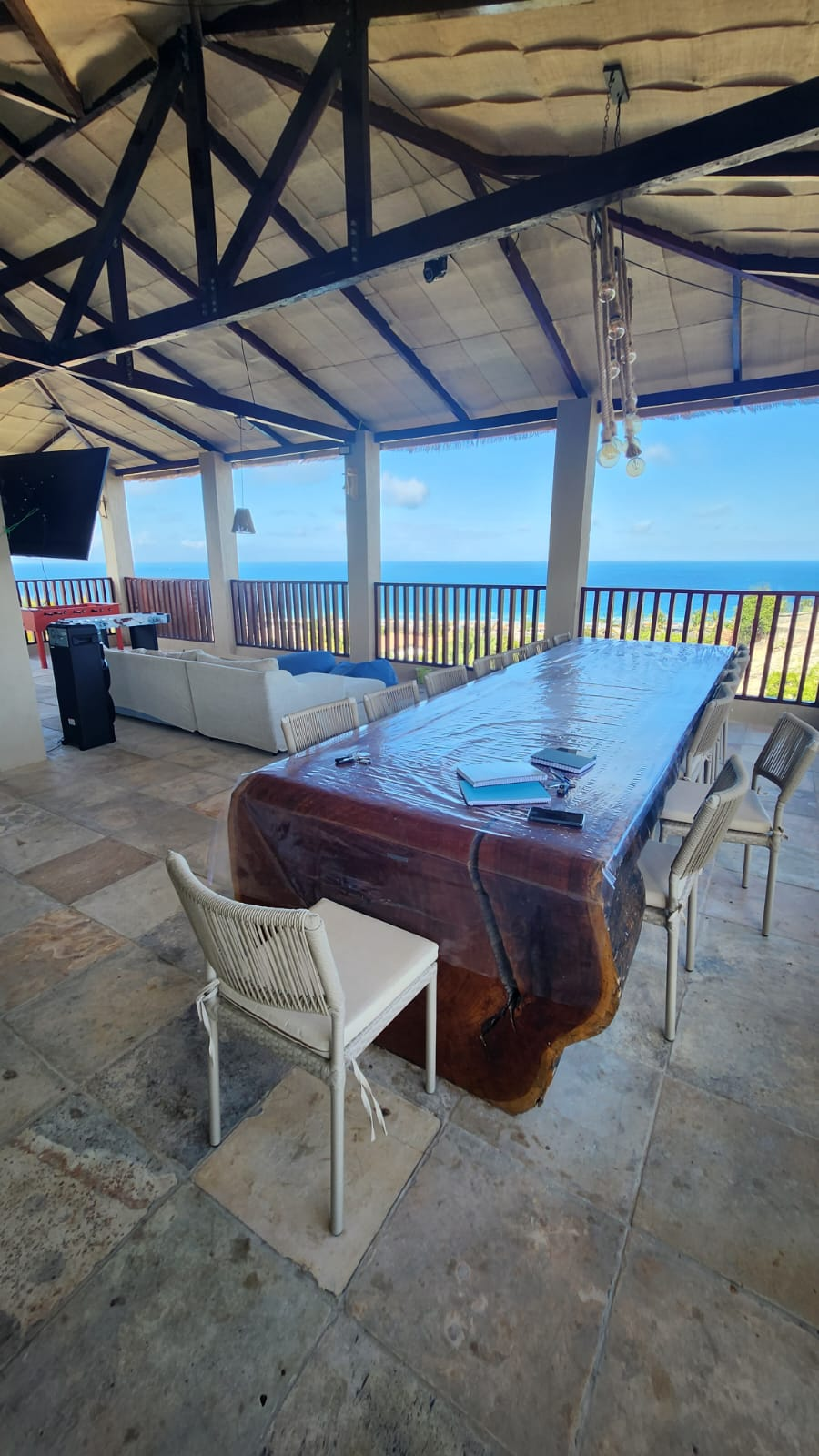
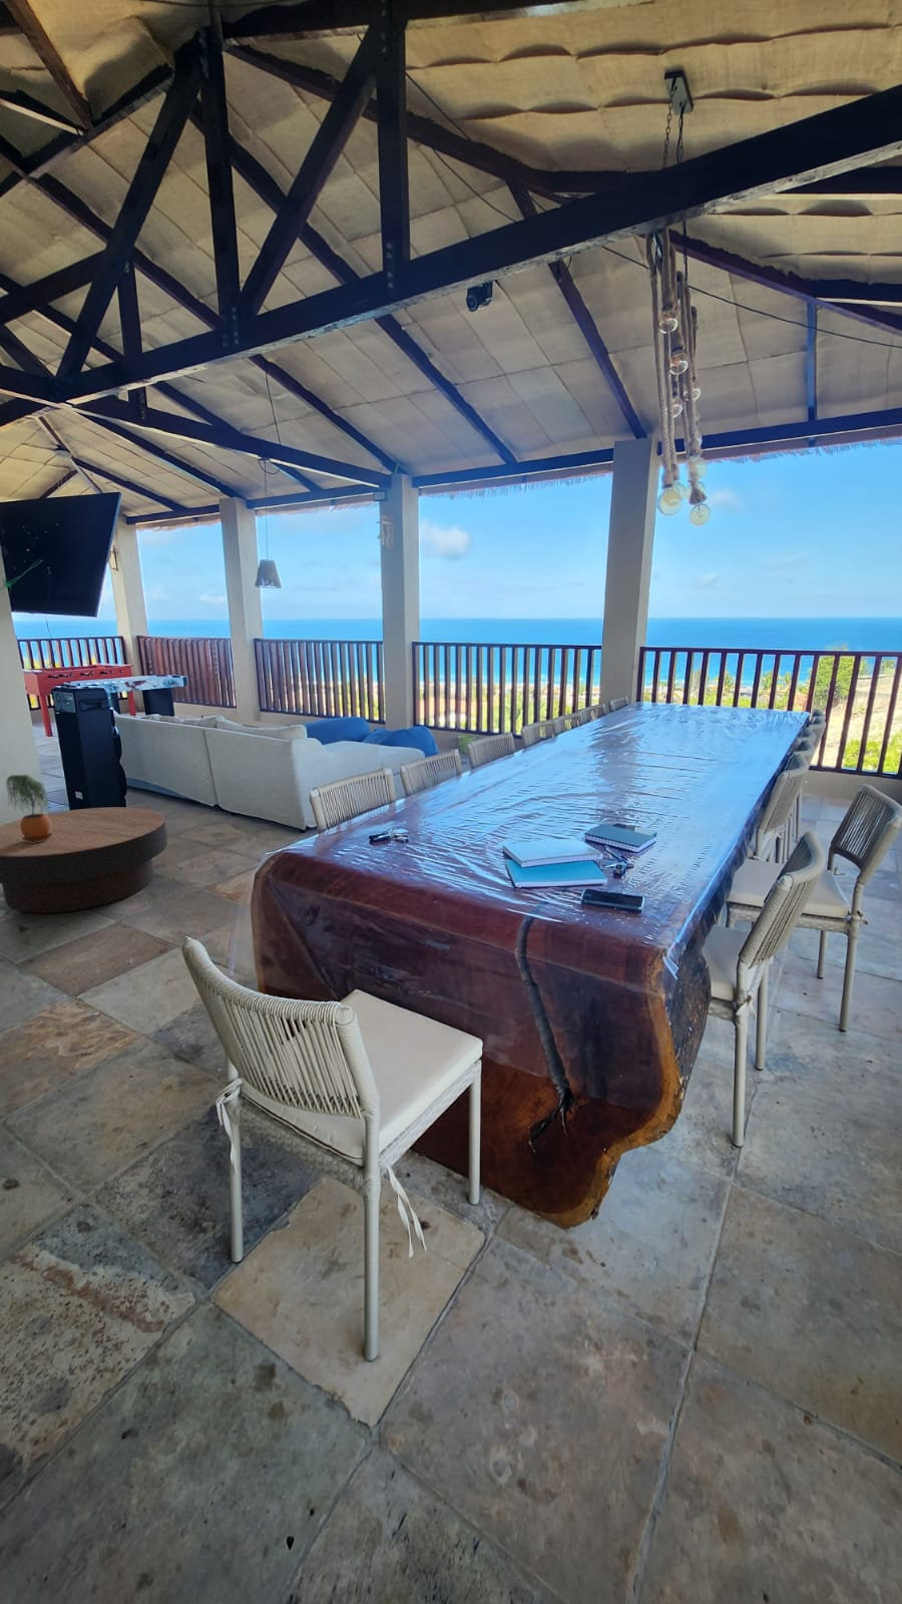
+ coffee table [0,806,169,914]
+ potted plant [6,774,53,843]
